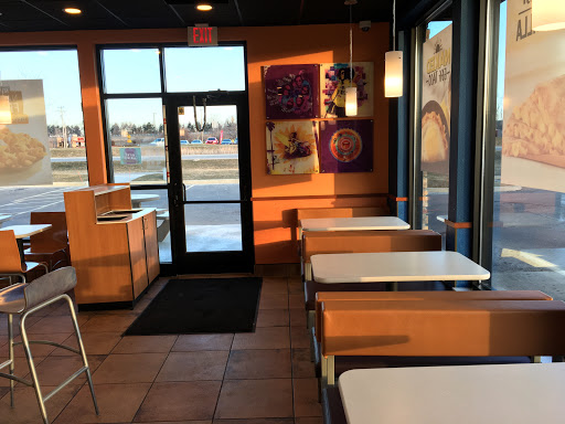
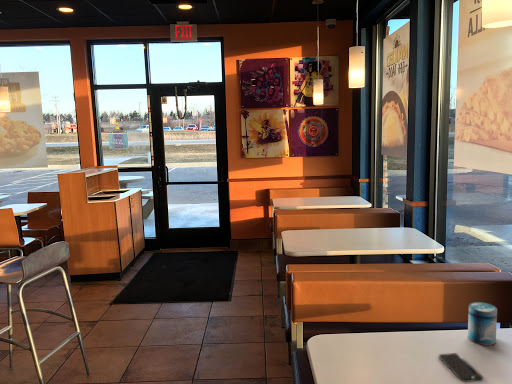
+ beverage can [467,301,498,346]
+ smartphone [438,352,484,383]
